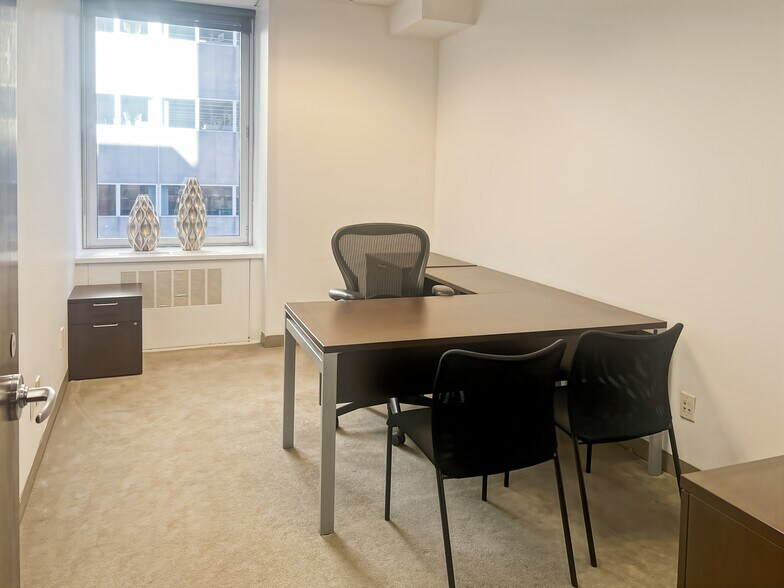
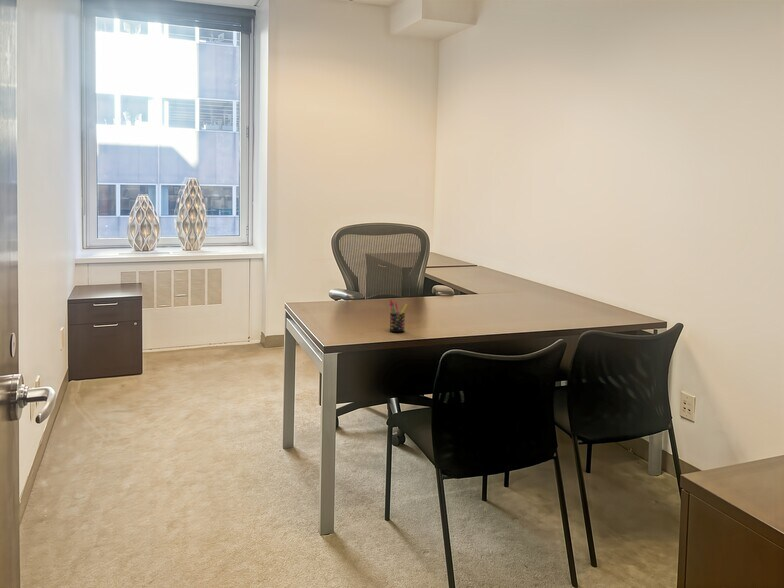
+ pen holder [389,299,408,333]
